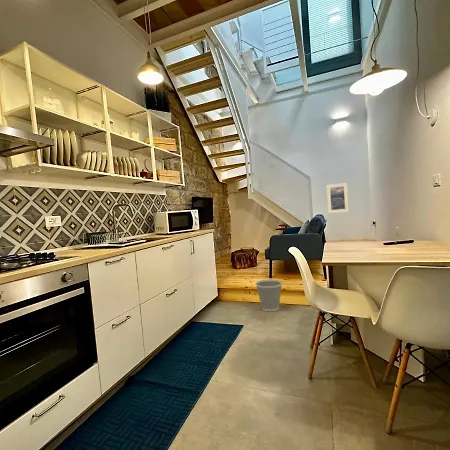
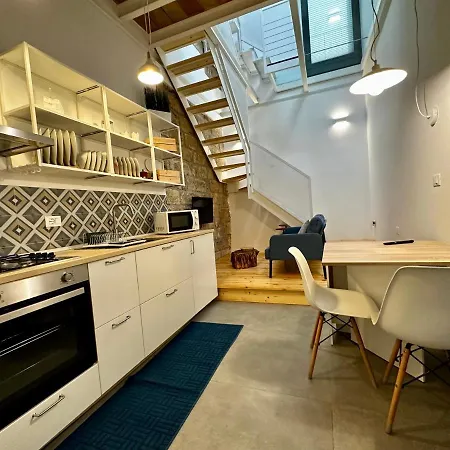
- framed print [326,182,350,214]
- wastebasket [255,279,283,312]
